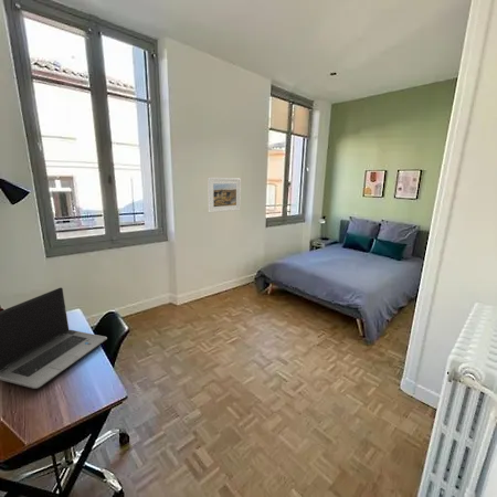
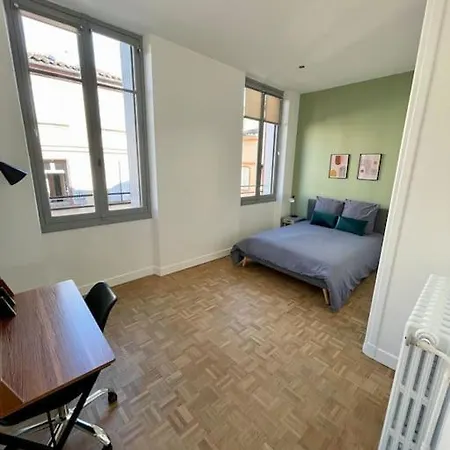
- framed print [207,177,242,214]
- laptop computer [0,287,108,390]
